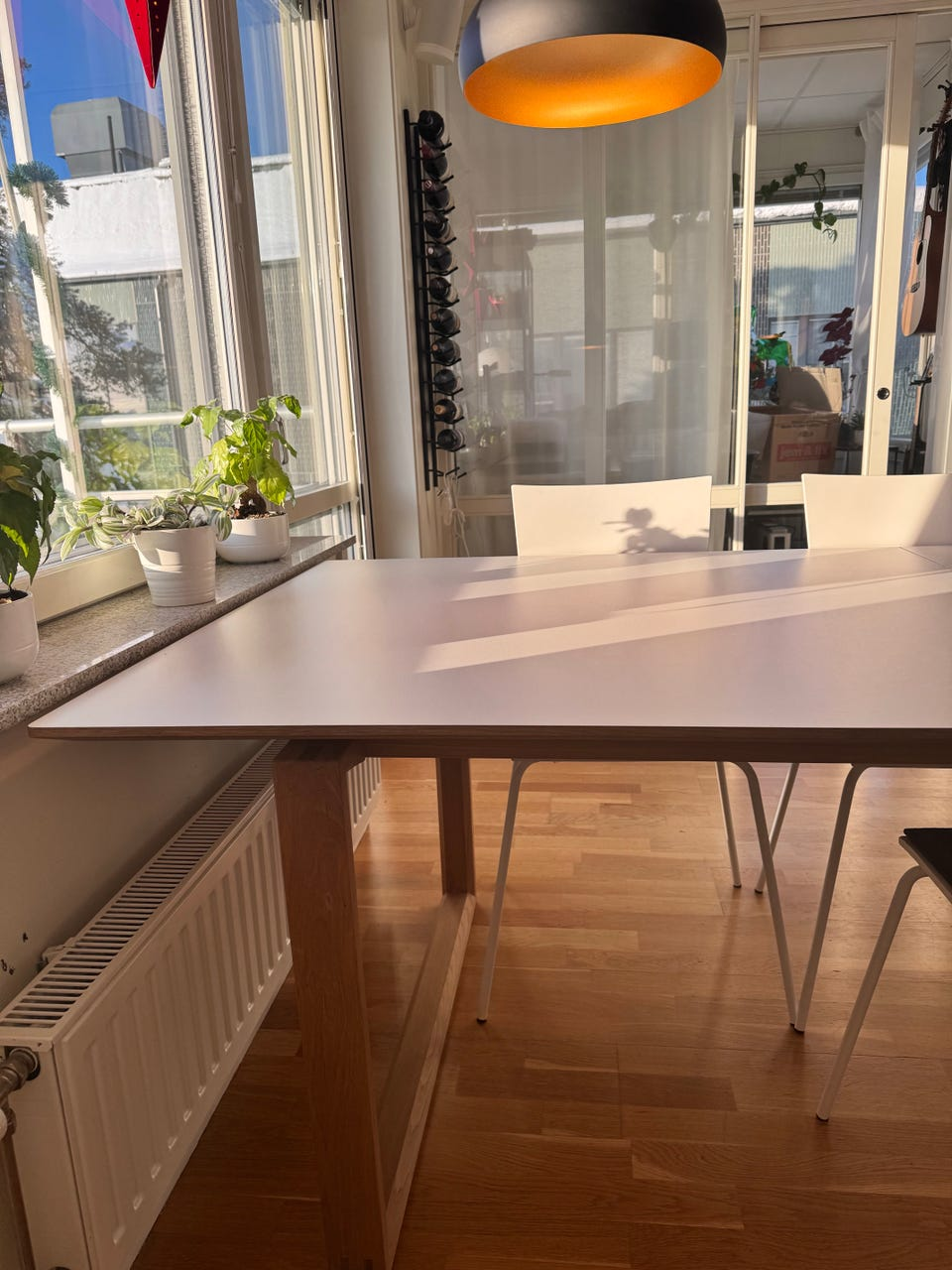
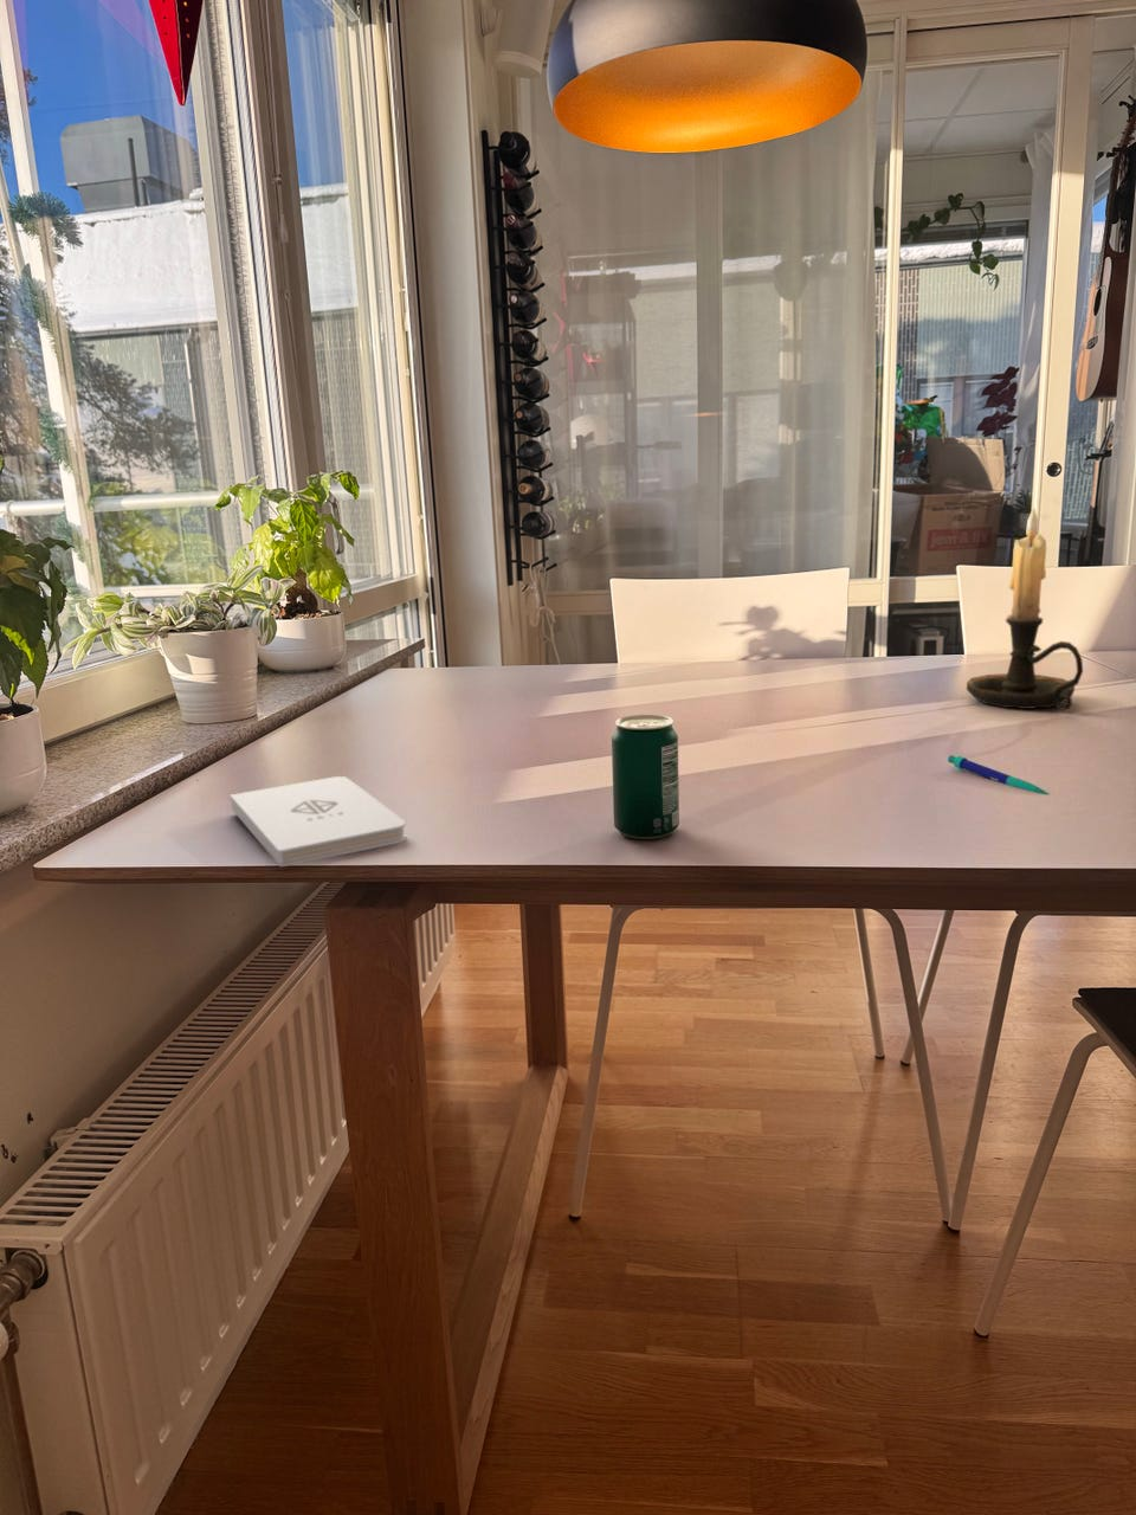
+ beverage can [611,713,680,840]
+ pen [946,754,1050,796]
+ notepad [229,775,407,867]
+ candle holder [965,507,1083,711]
